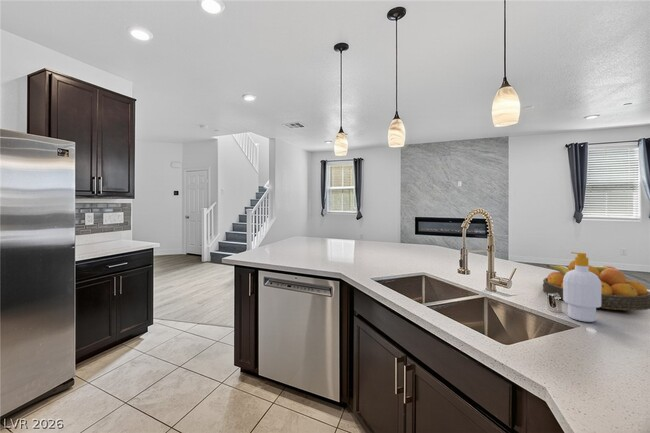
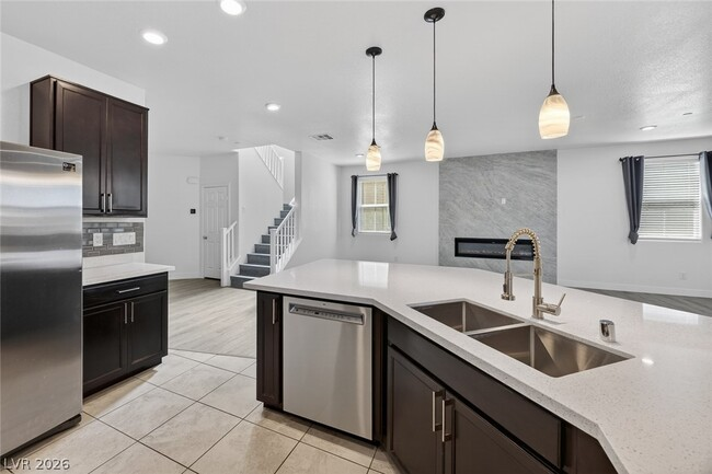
- fruit bowl [542,259,650,312]
- soap bottle [563,251,601,323]
